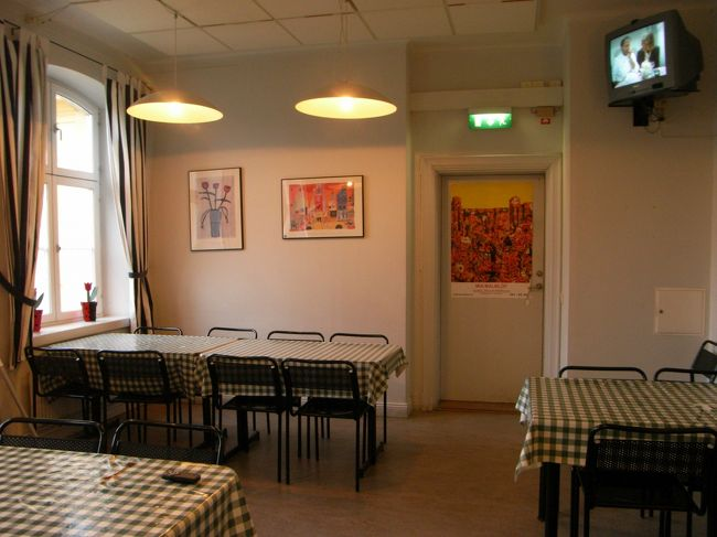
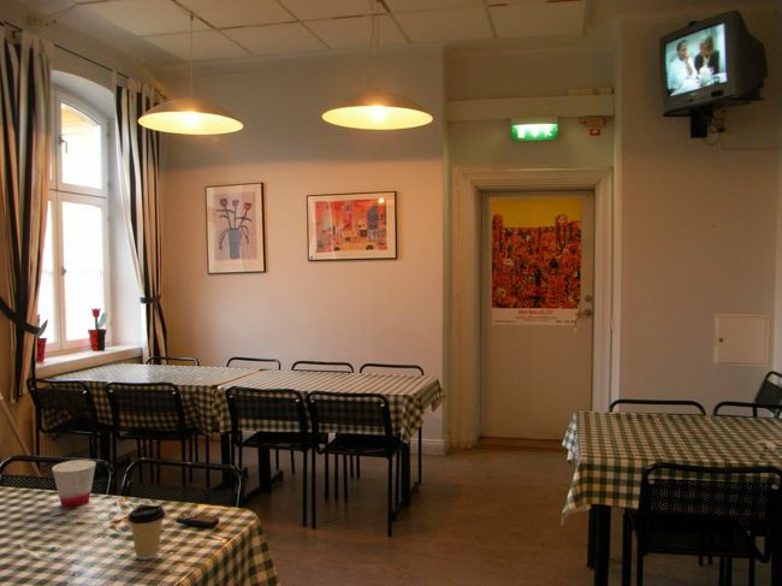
+ coffee cup [126,504,167,561]
+ cup [51,458,97,508]
